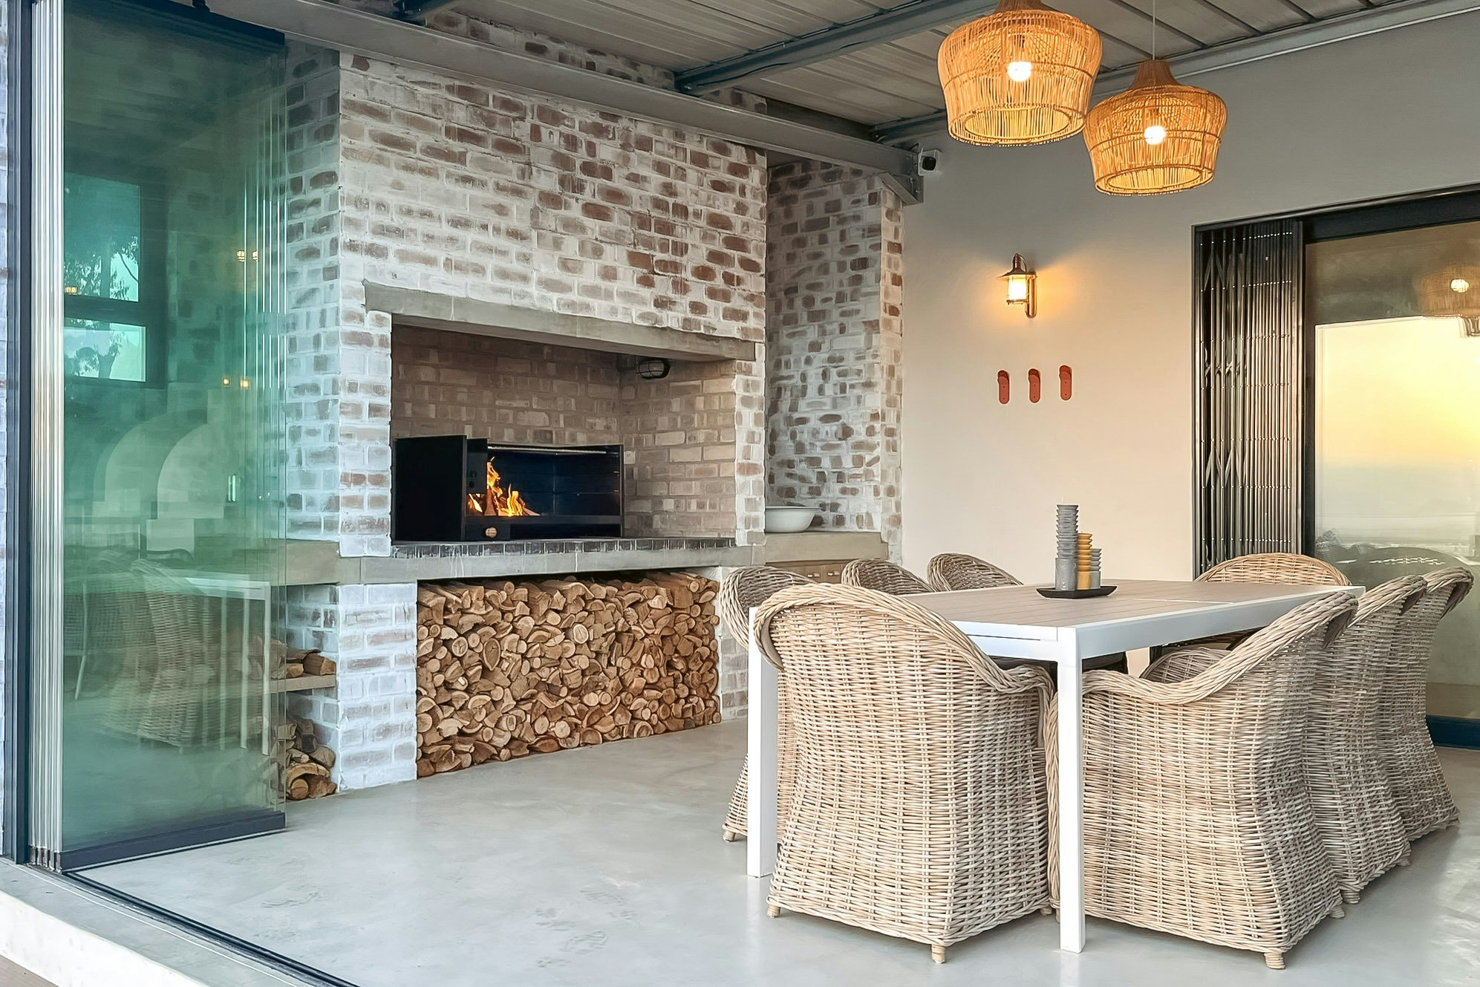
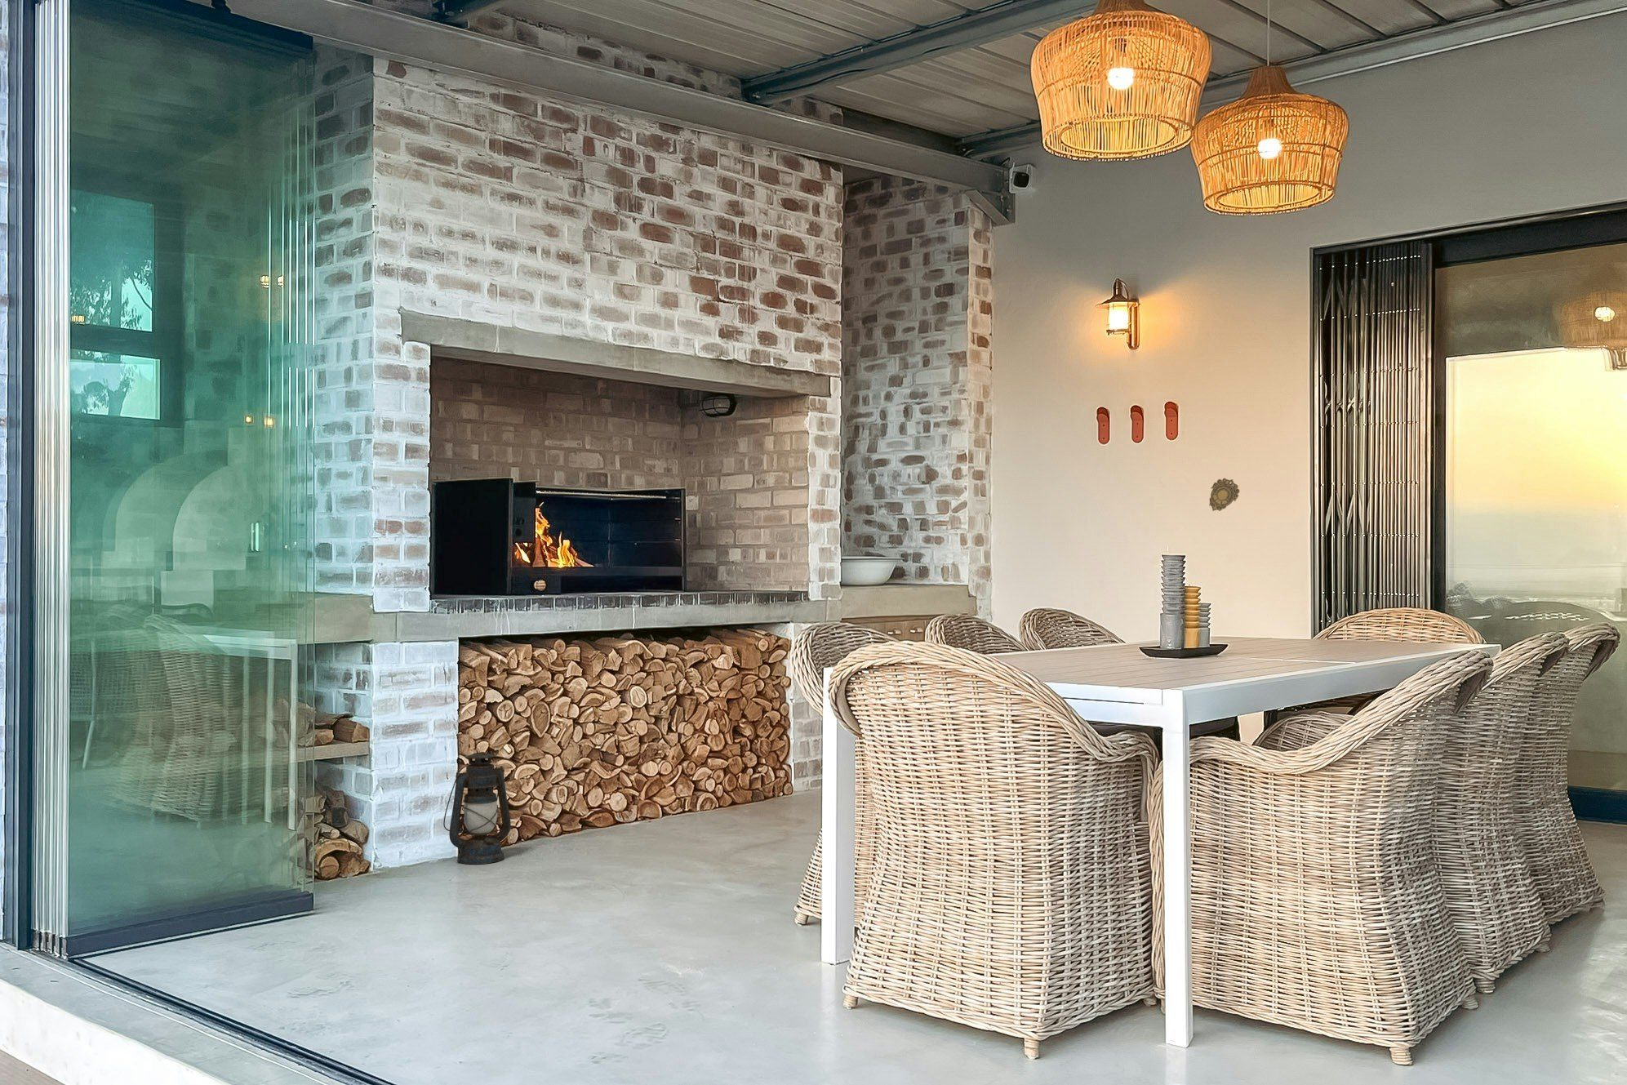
+ lantern [443,751,512,865]
+ decorative medallion [1209,477,1241,512]
